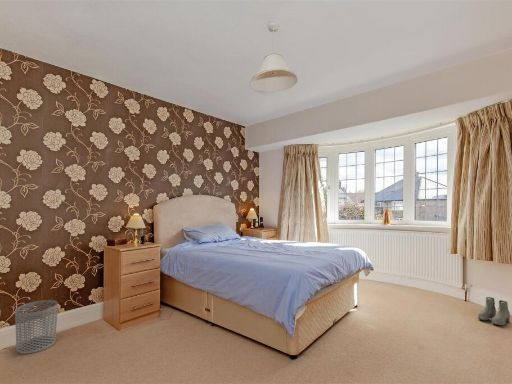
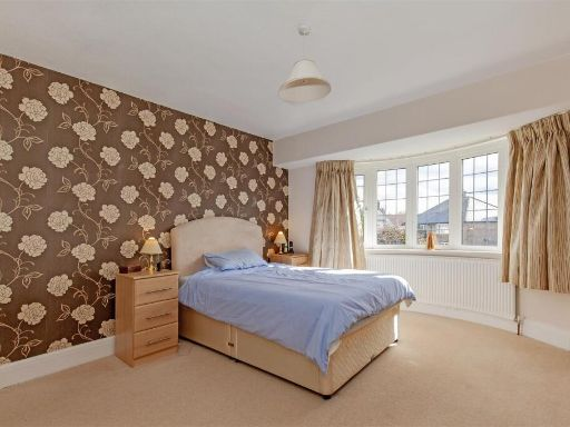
- waste bin [14,299,59,355]
- boots [477,296,511,327]
